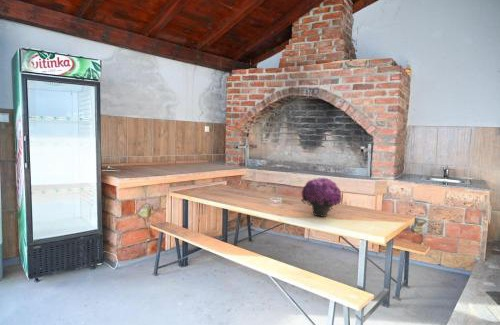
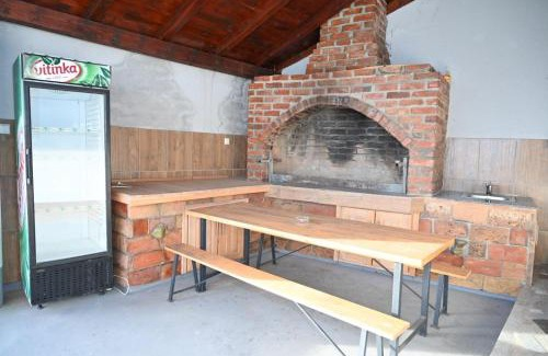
- flower [300,177,343,218]
